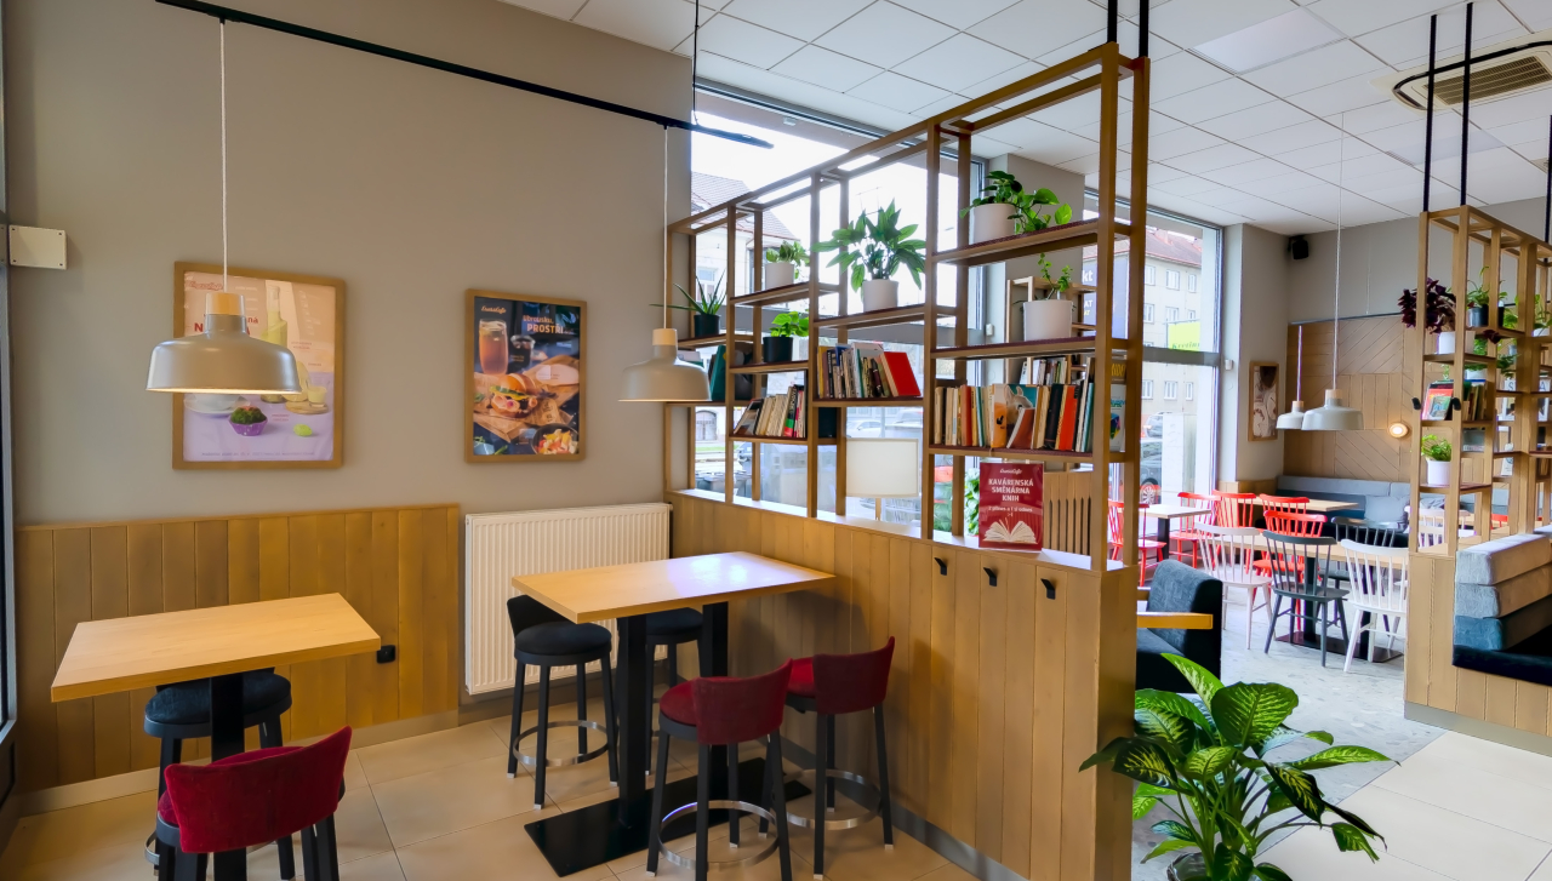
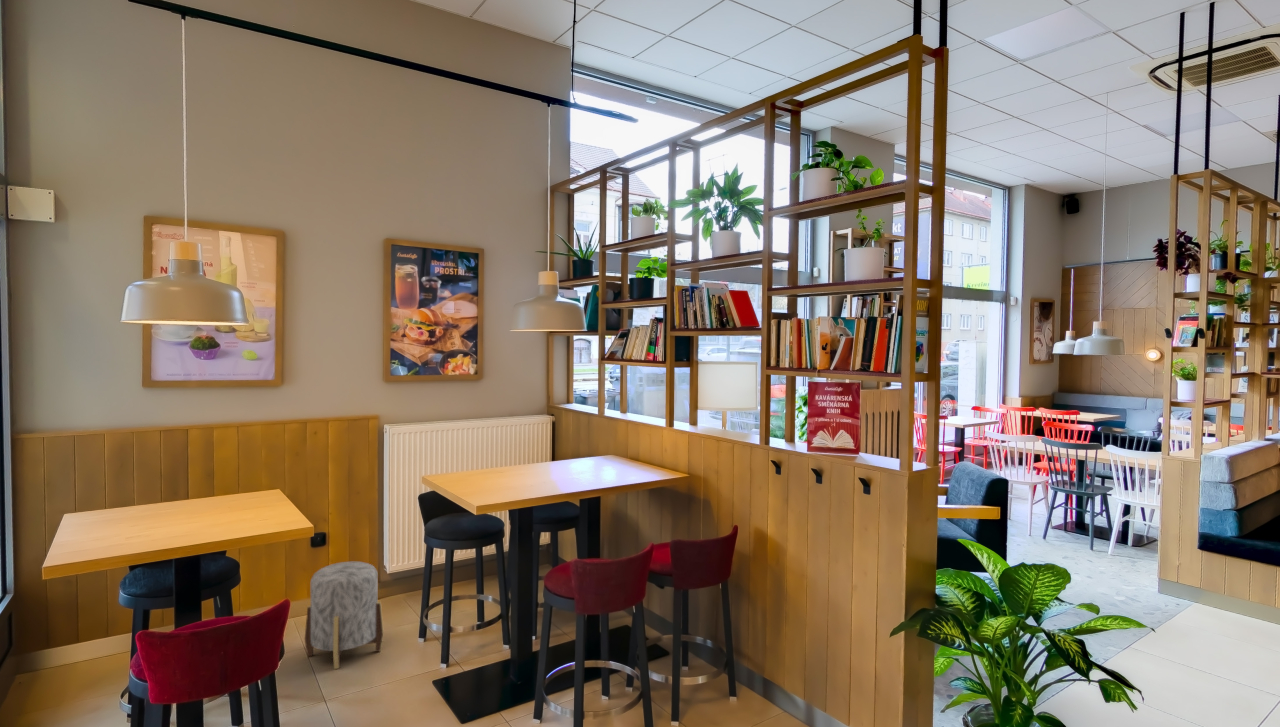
+ stool [304,561,385,670]
